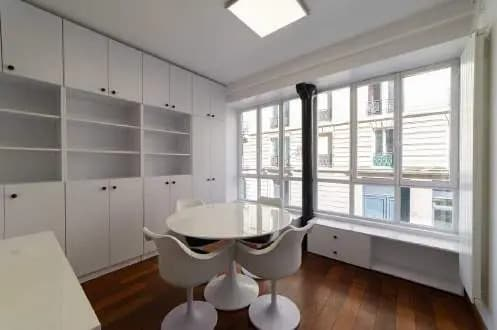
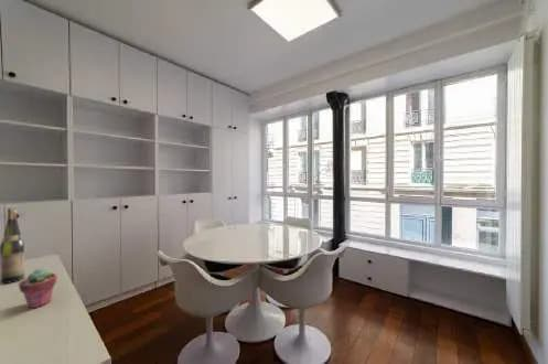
+ wine bottle [0,207,25,285]
+ potted succulent [18,267,58,309]
